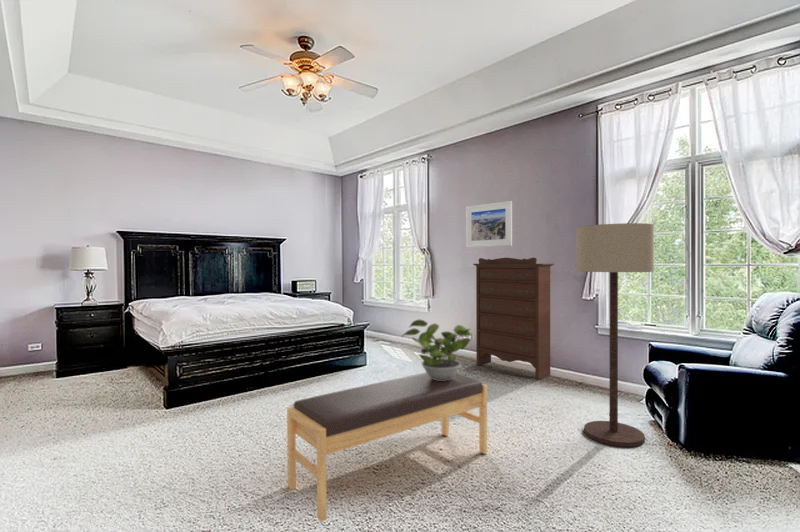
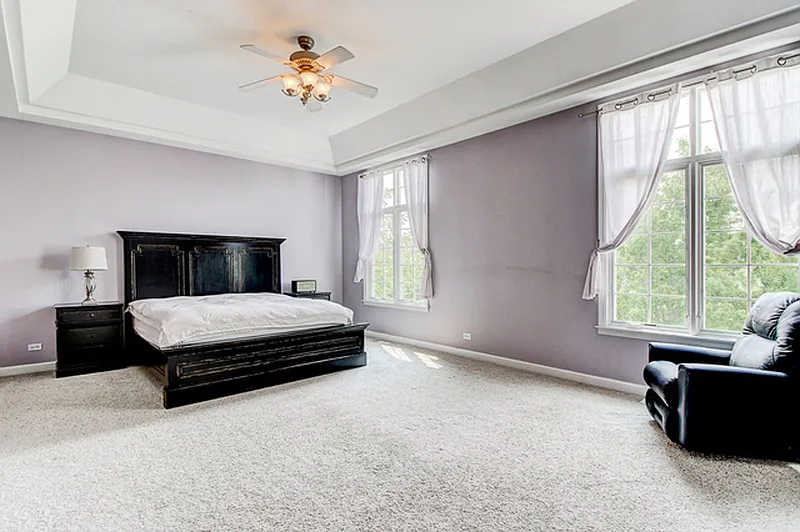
- bench [286,372,488,523]
- dresser [472,257,555,380]
- floor lamp [575,222,655,448]
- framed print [465,200,513,248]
- potted plant [400,318,473,381]
